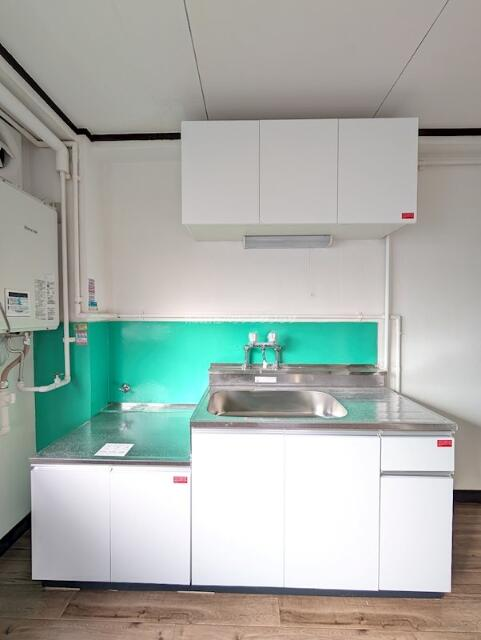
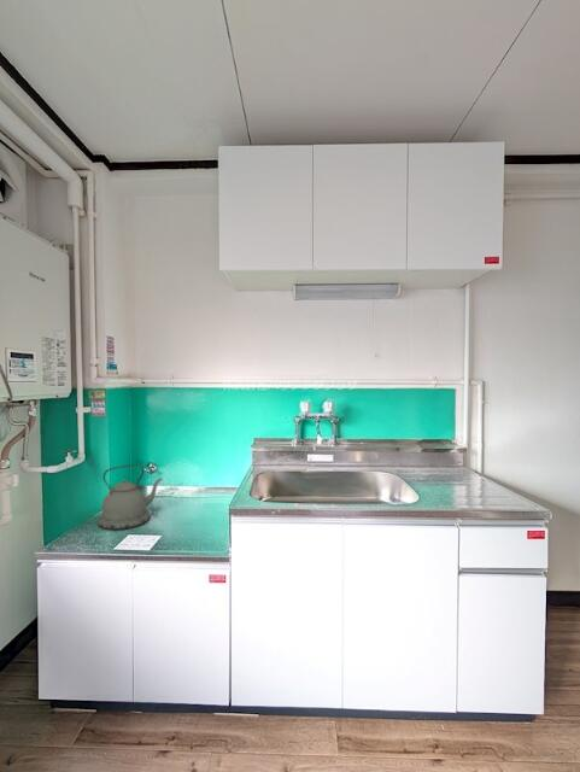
+ kettle [96,463,163,531]
